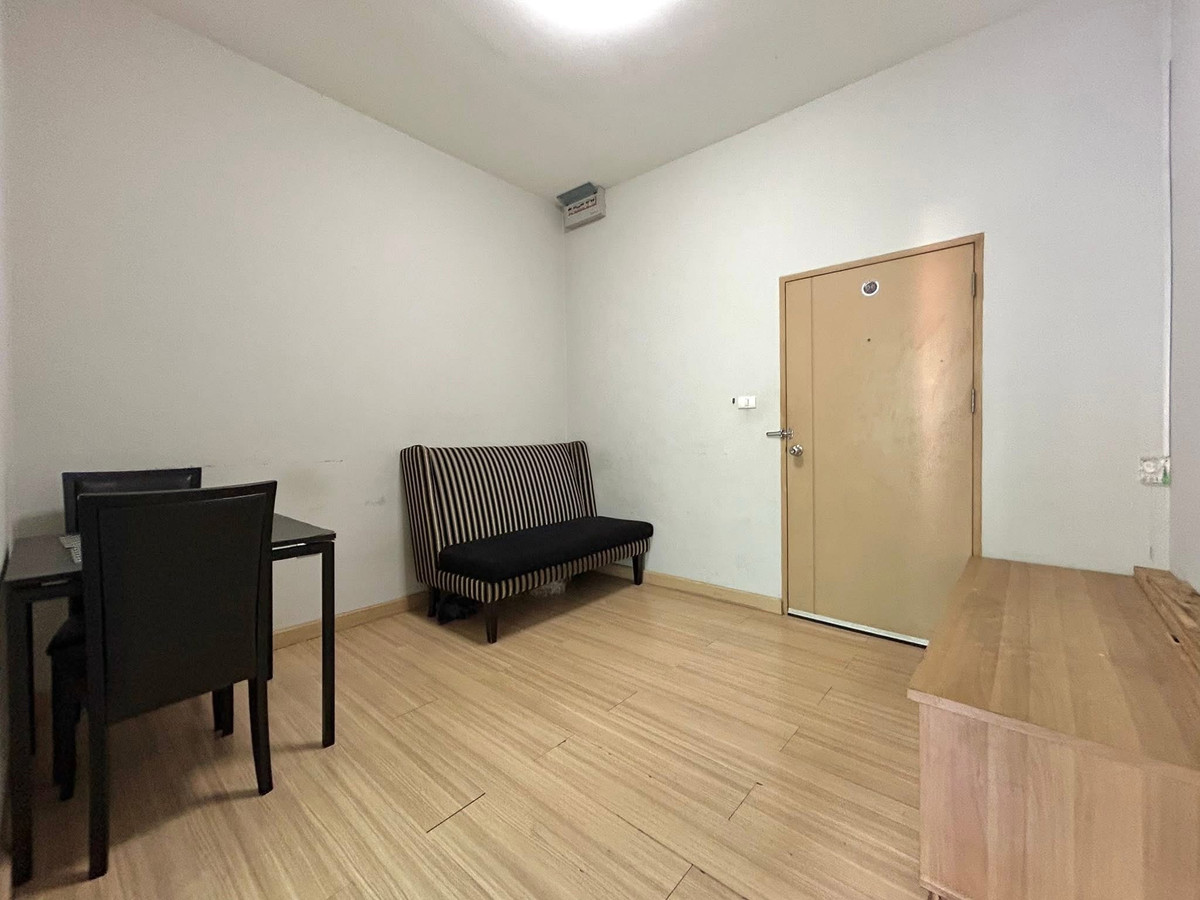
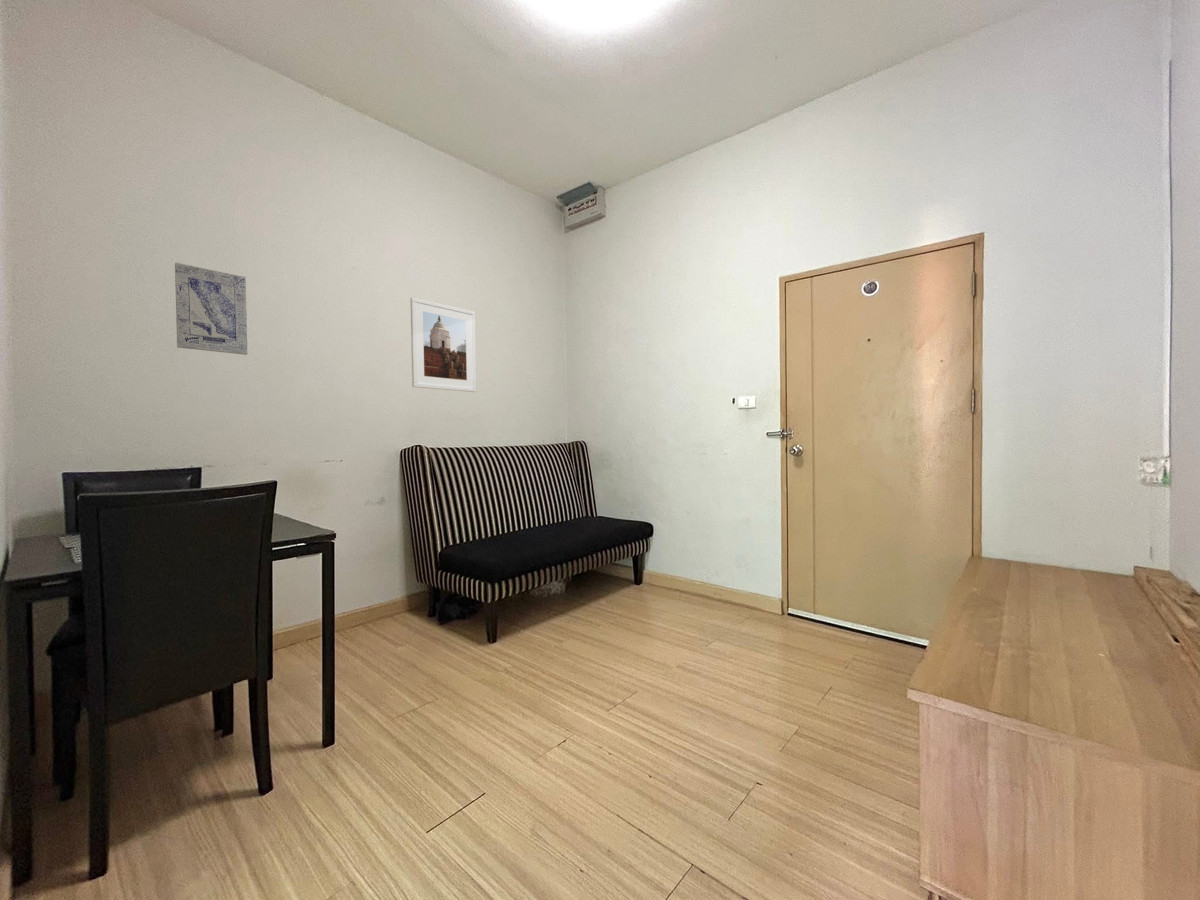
+ wall art [174,262,249,356]
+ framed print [409,296,477,393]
